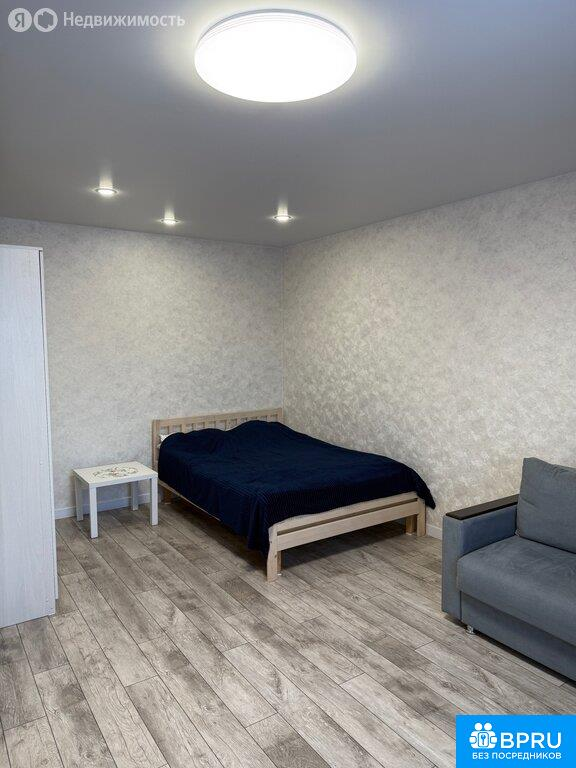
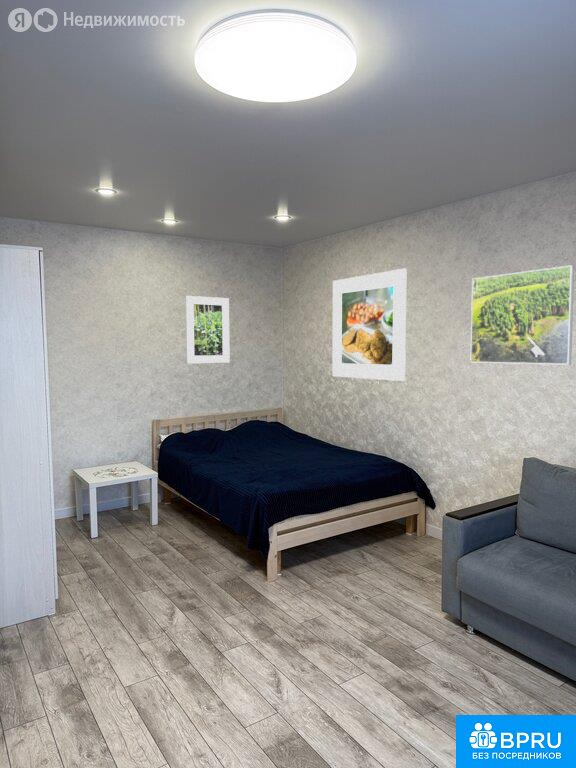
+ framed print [469,264,575,366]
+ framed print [332,268,407,382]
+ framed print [185,295,231,364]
